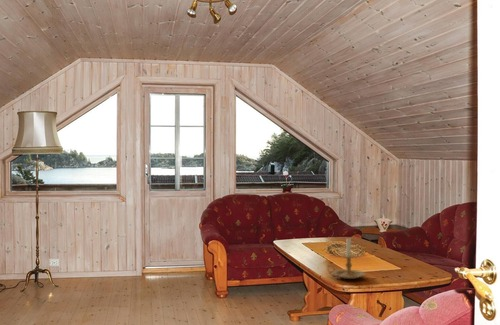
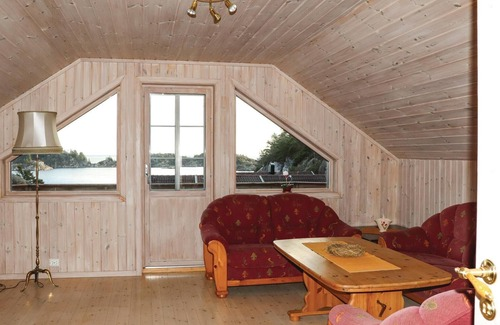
- candle holder [326,236,366,280]
